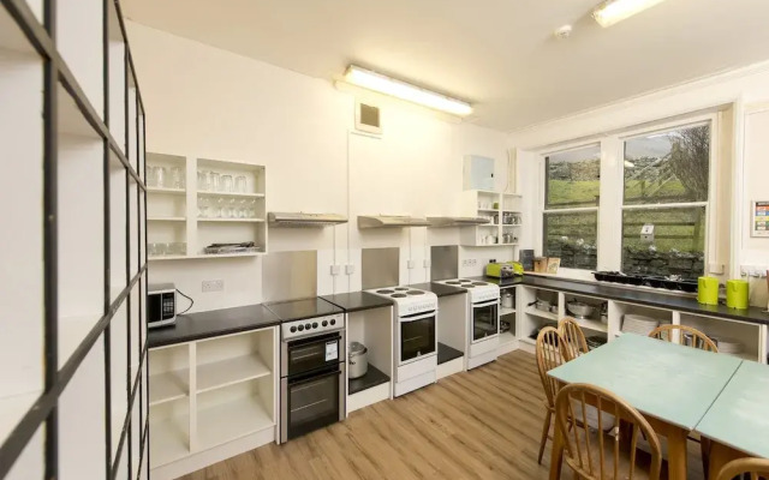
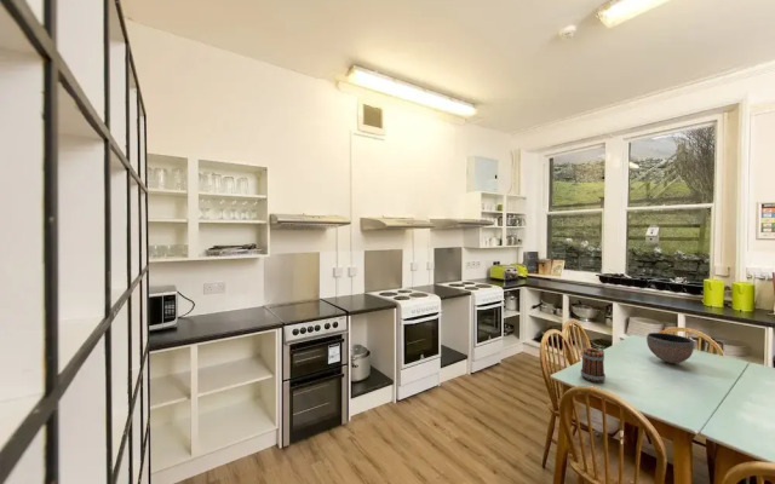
+ mug [580,347,607,384]
+ bowl [645,332,695,364]
